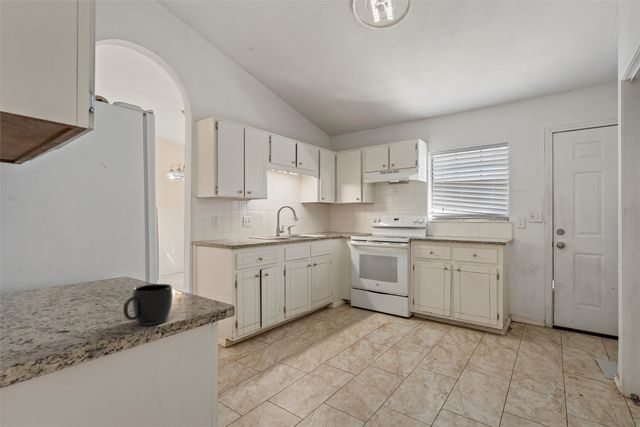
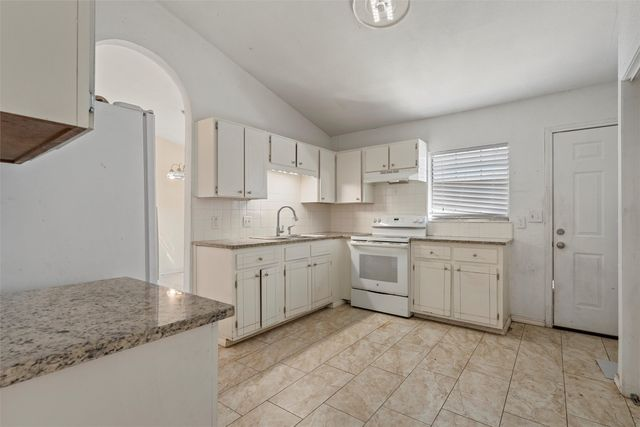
- mug [122,283,174,326]
